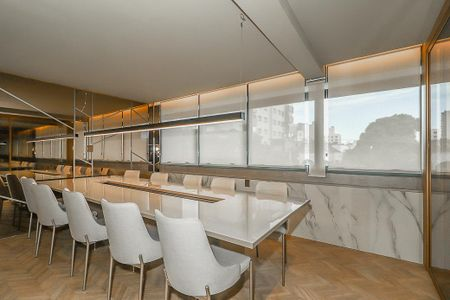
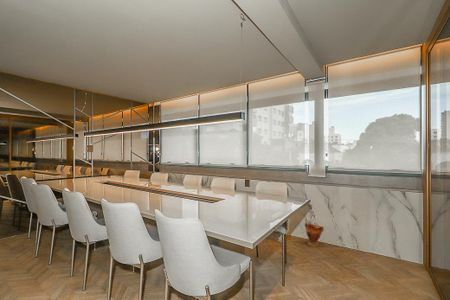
+ vase [304,222,325,247]
